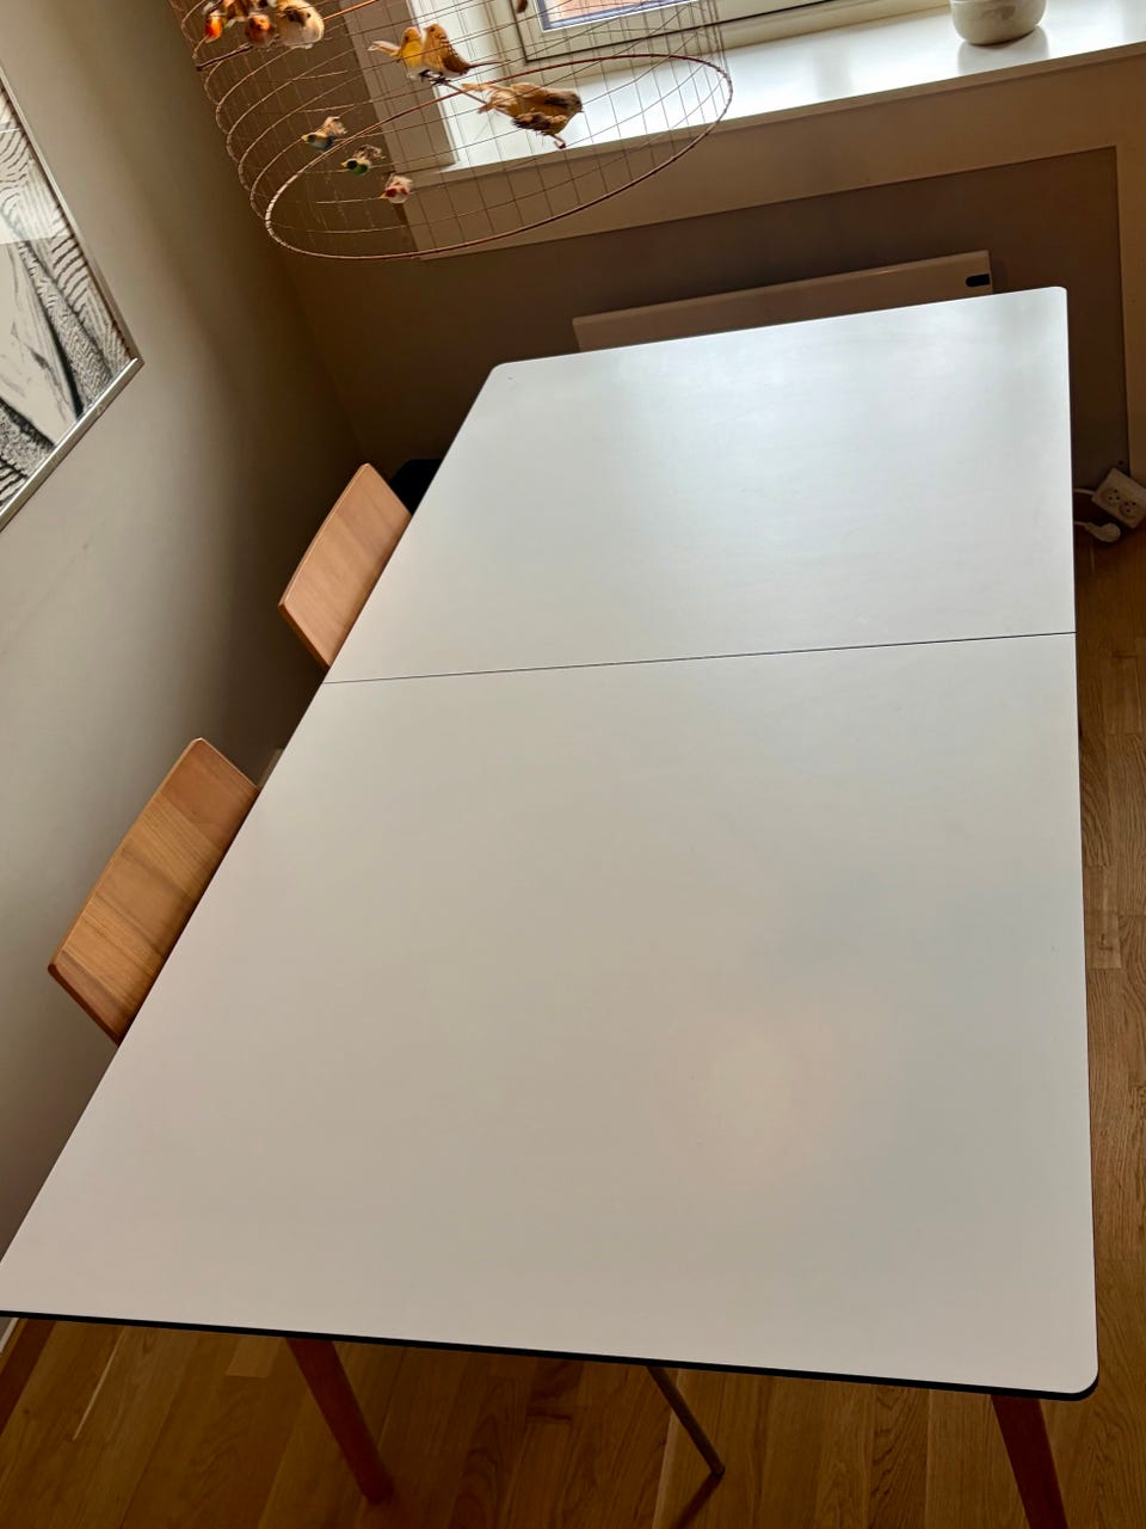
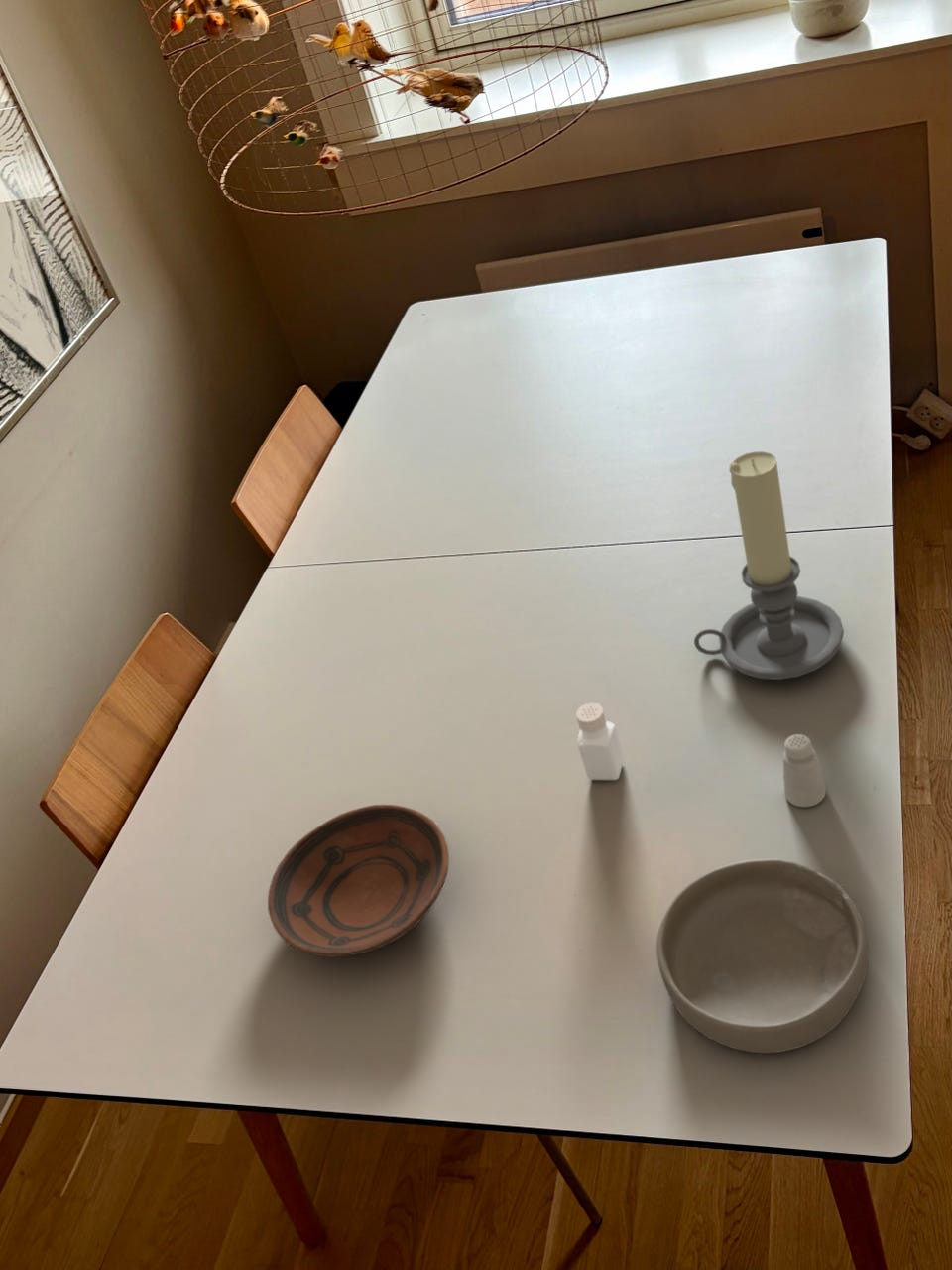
+ pepper shaker [575,702,625,781]
+ saltshaker [782,733,827,808]
+ bowl [655,858,870,1054]
+ candle holder [693,450,845,681]
+ bowl [267,804,450,958]
